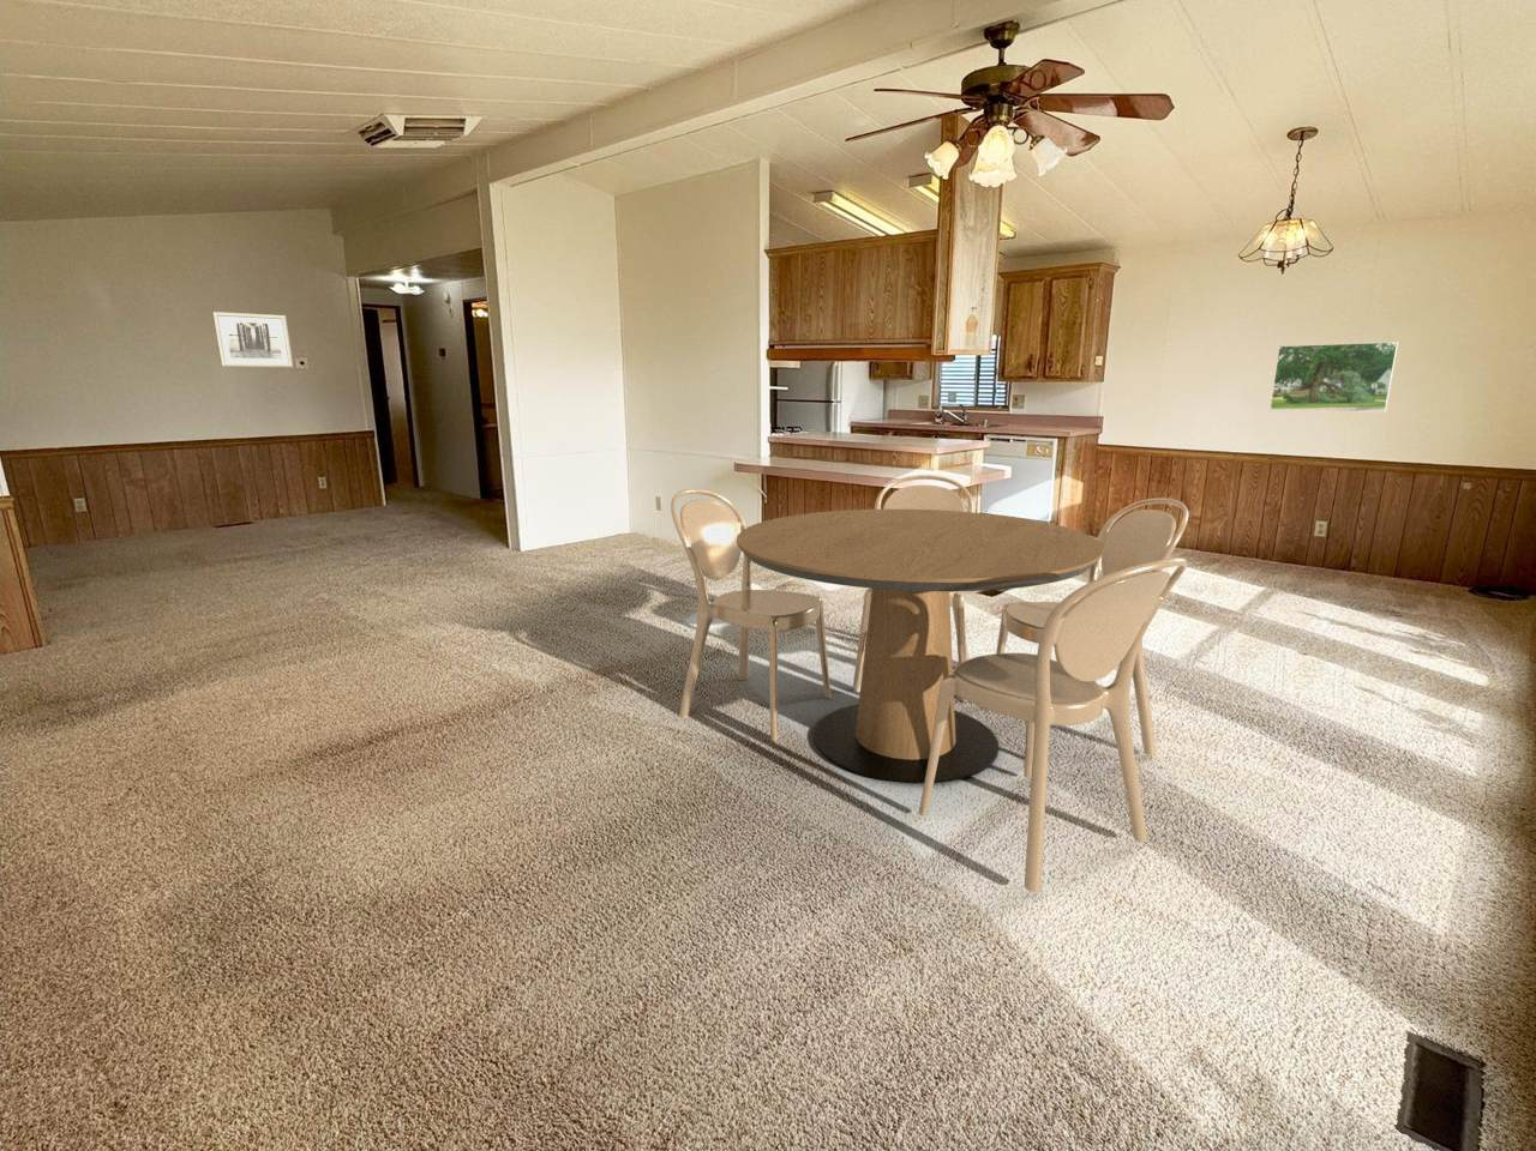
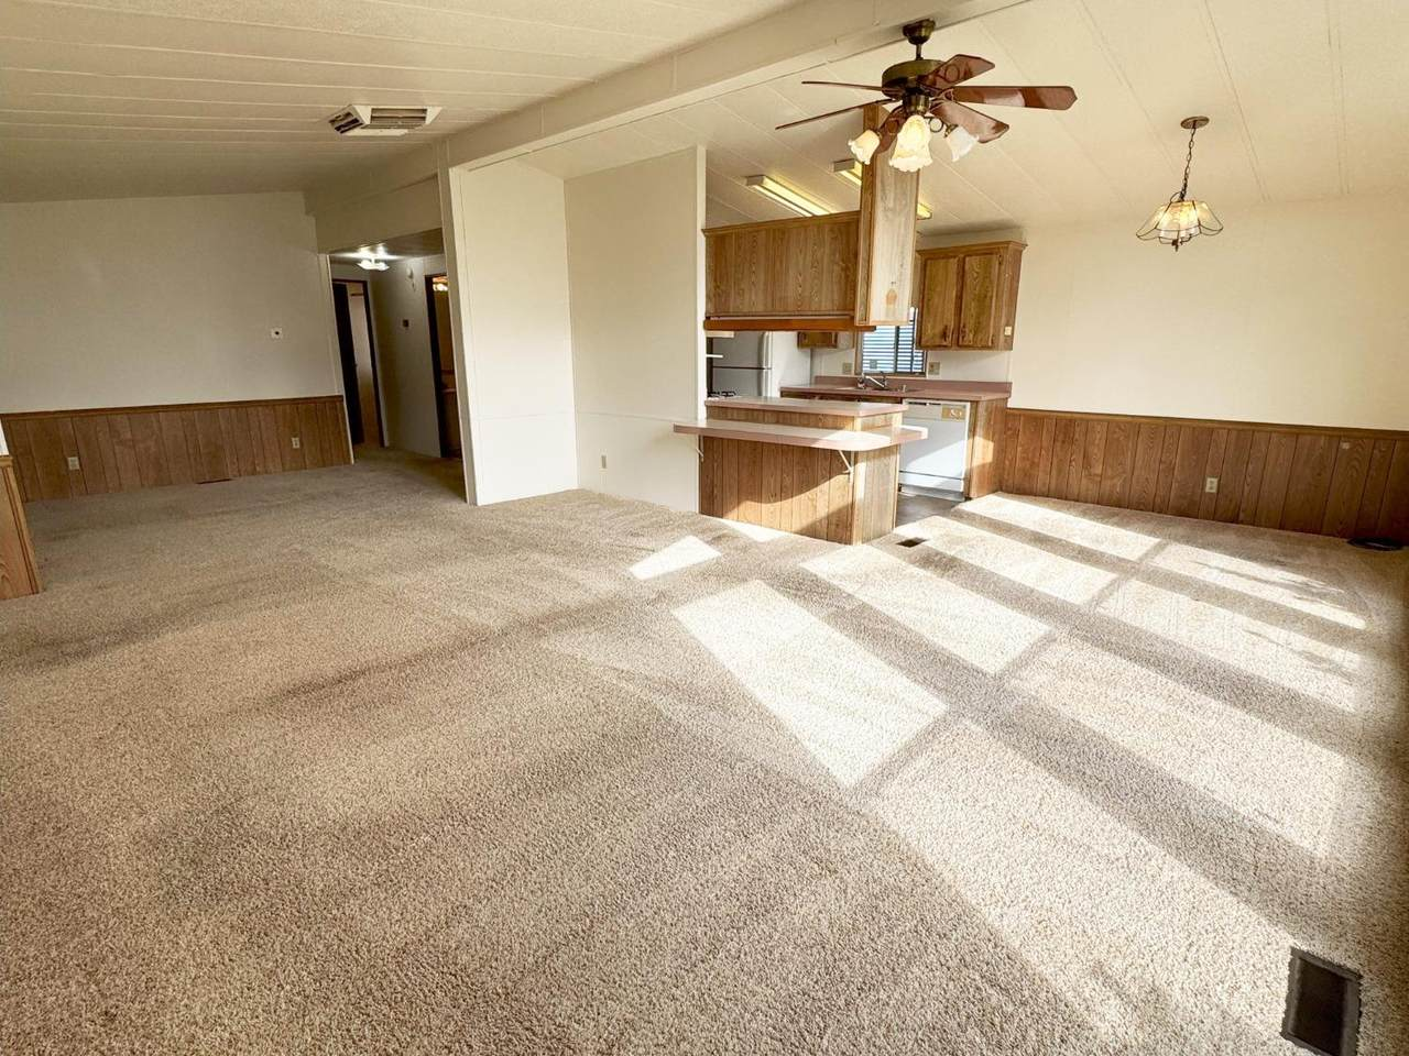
- dining table [670,474,1189,893]
- wall art [212,311,294,368]
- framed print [1269,341,1399,413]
